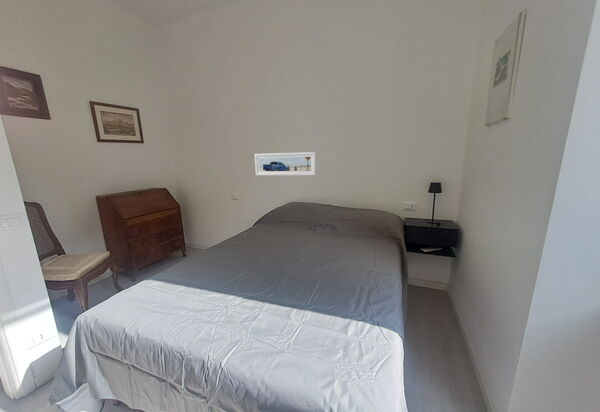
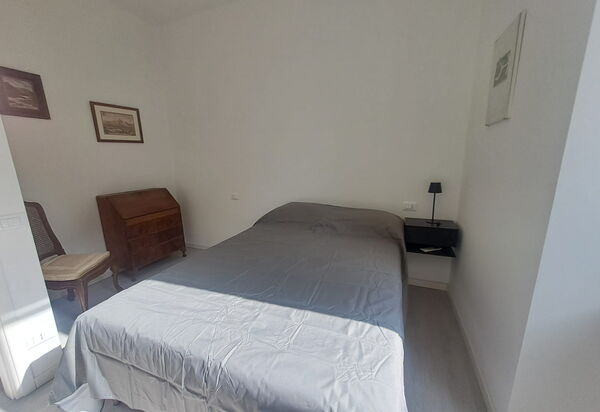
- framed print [254,151,317,176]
